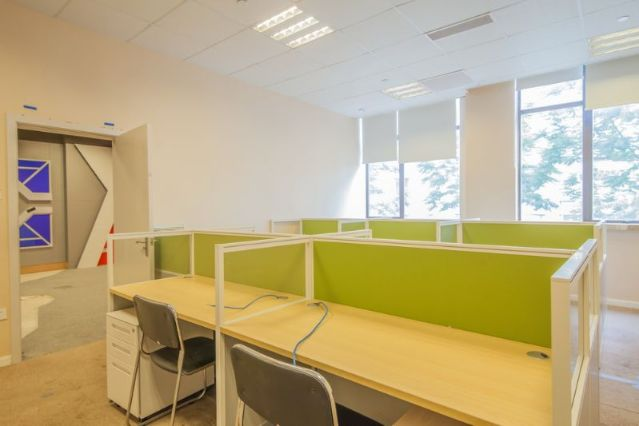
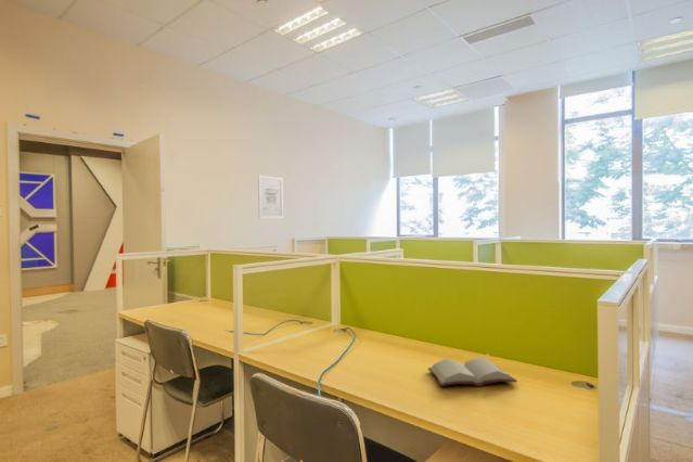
+ hardback book [427,356,518,387]
+ wall art [257,175,284,220]
